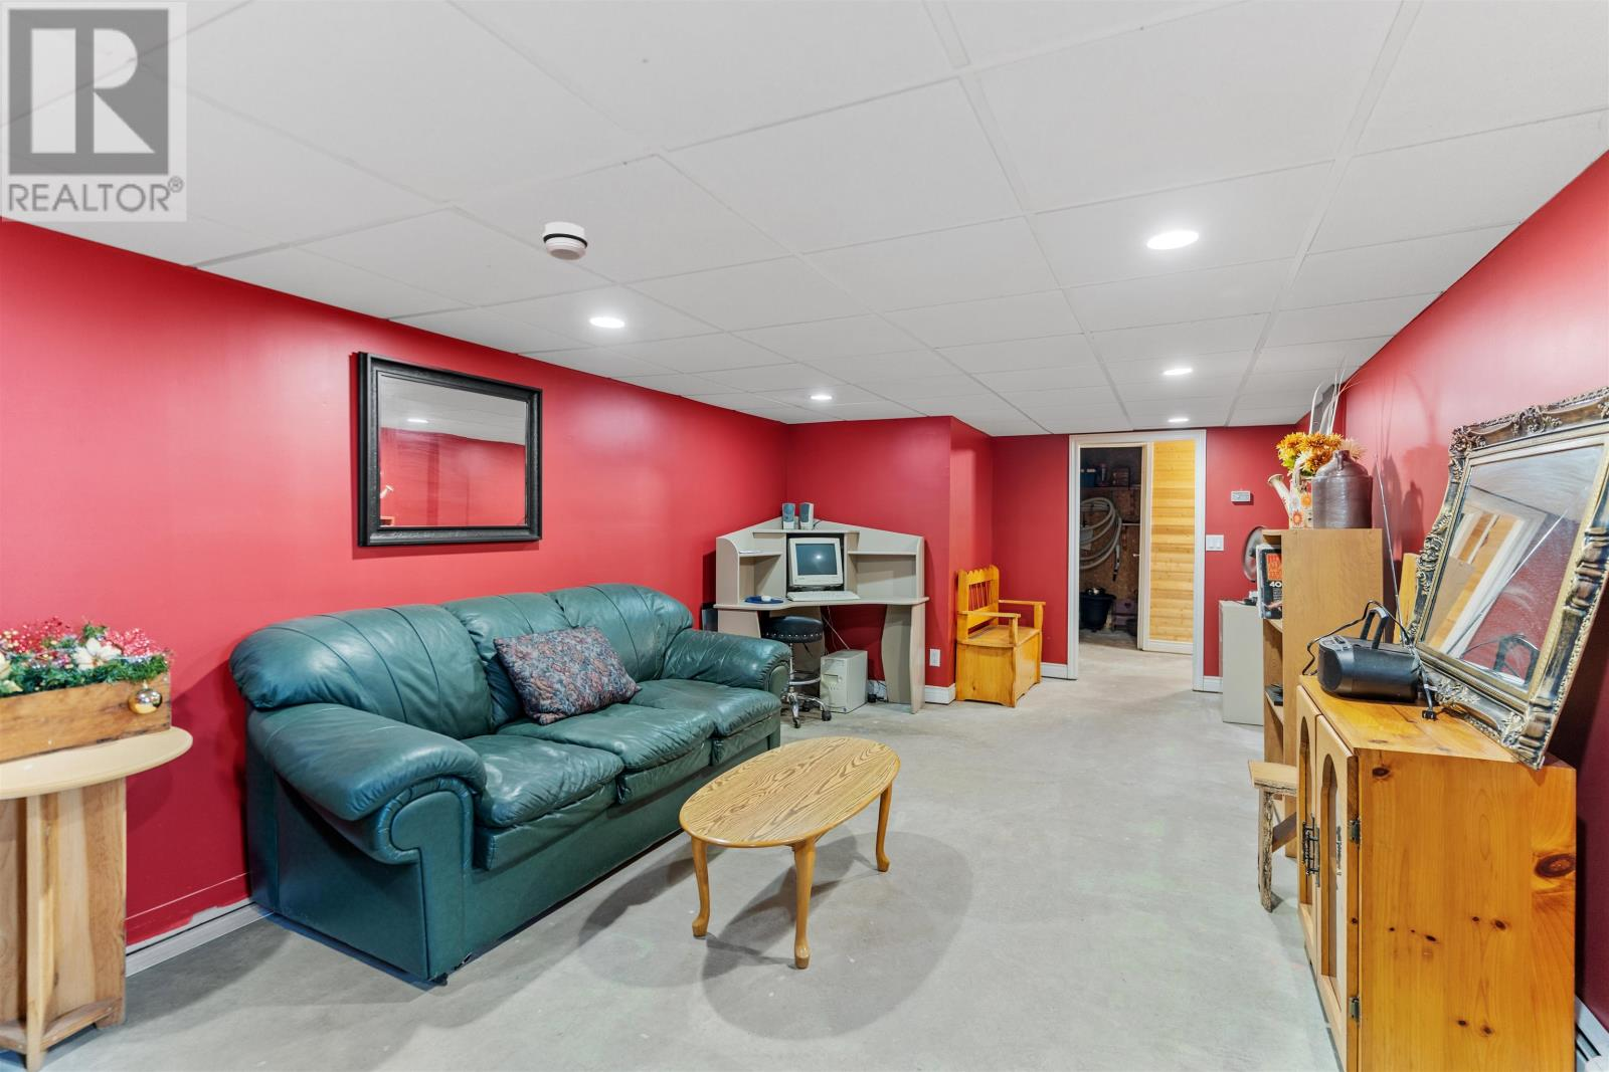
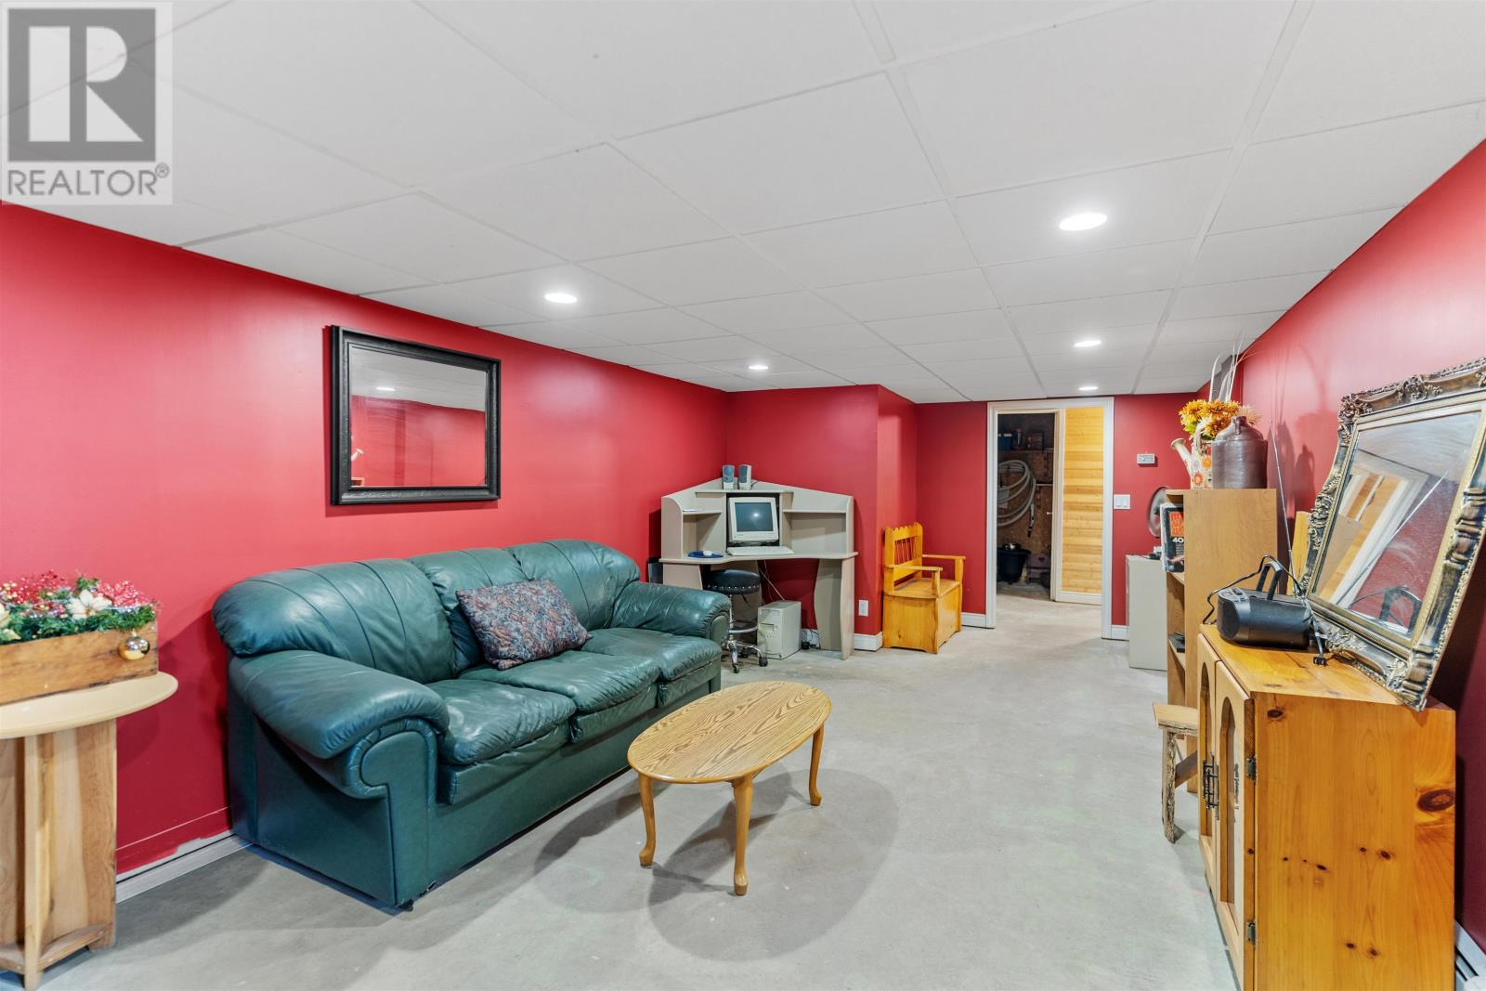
- smoke detector [542,221,589,261]
